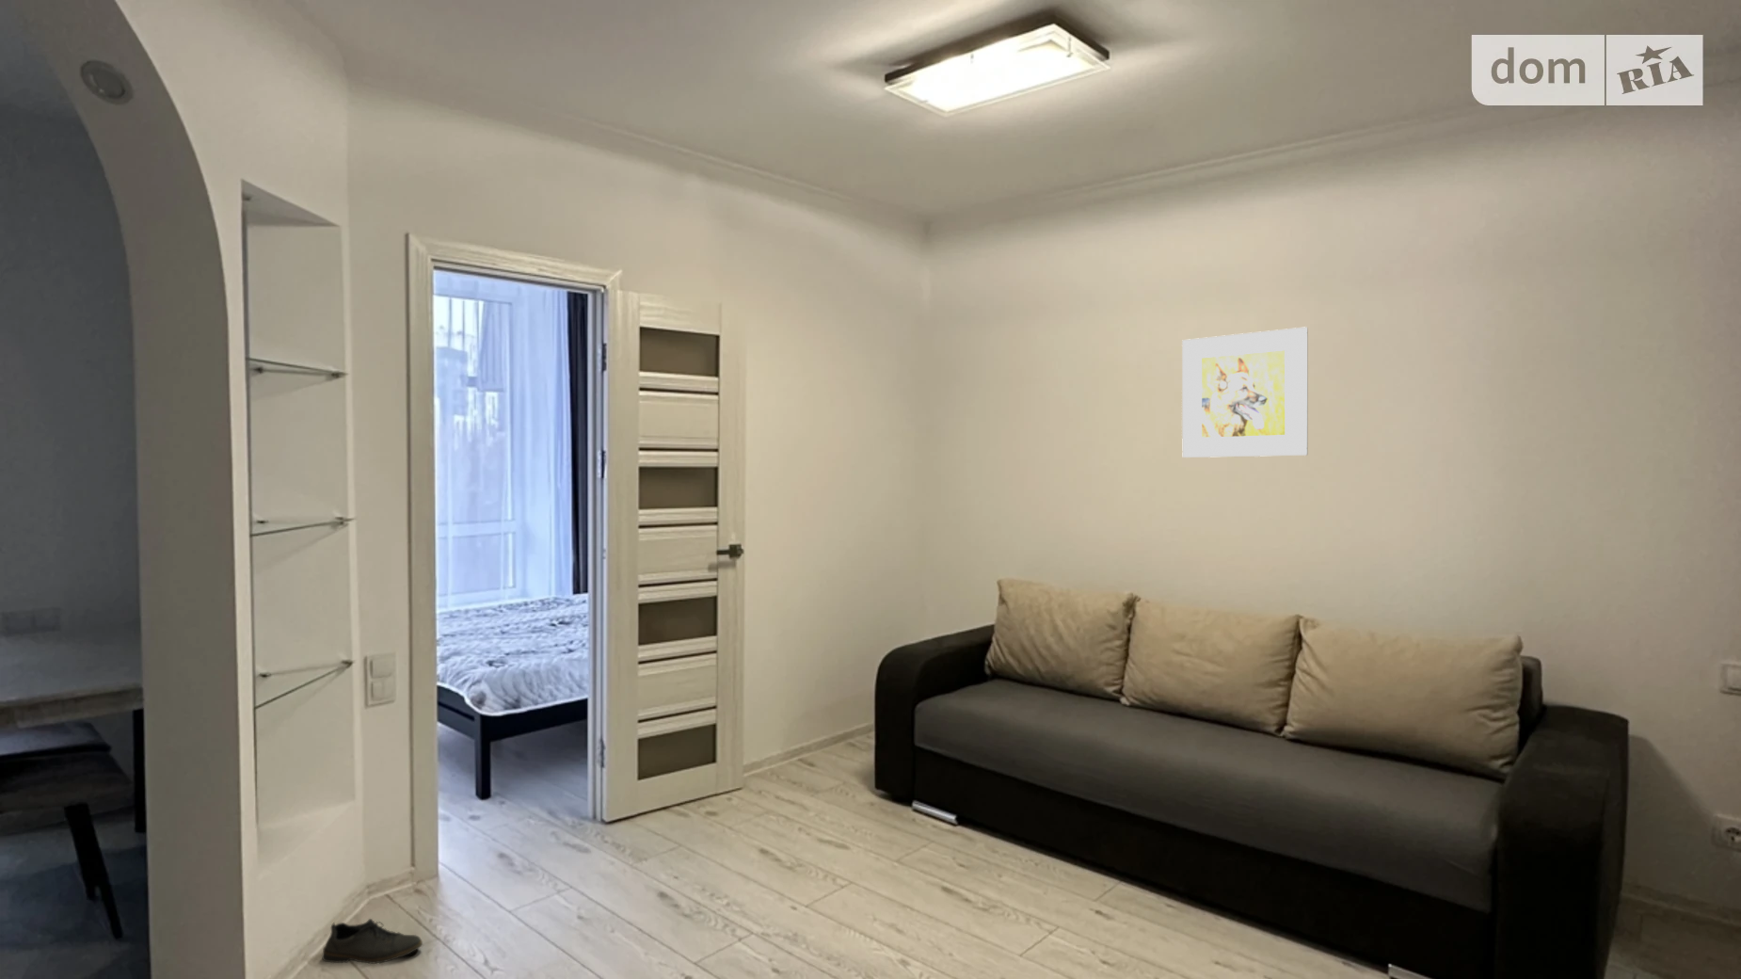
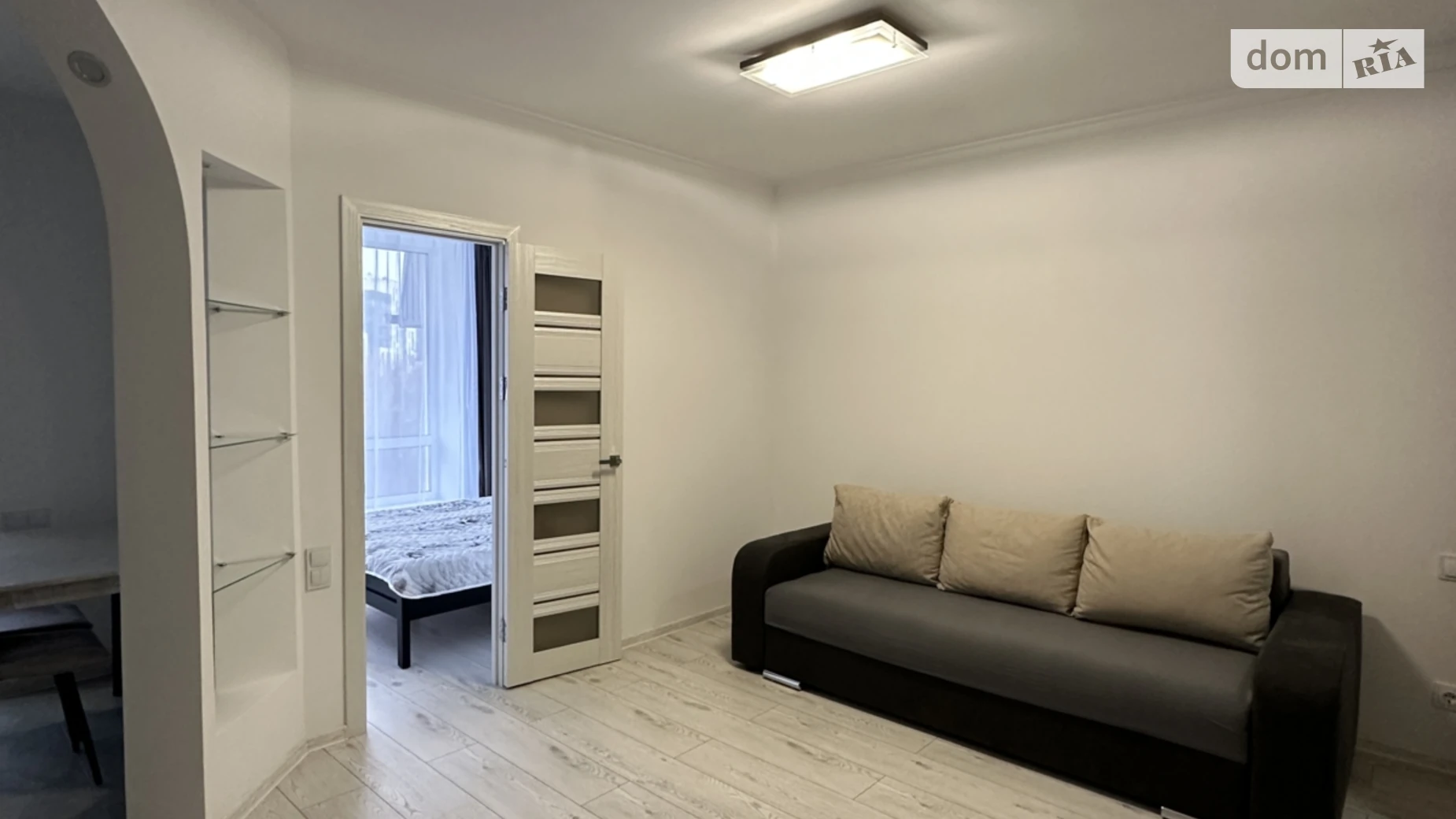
- shoe [320,918,423,965]
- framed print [1181,325,1309,459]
